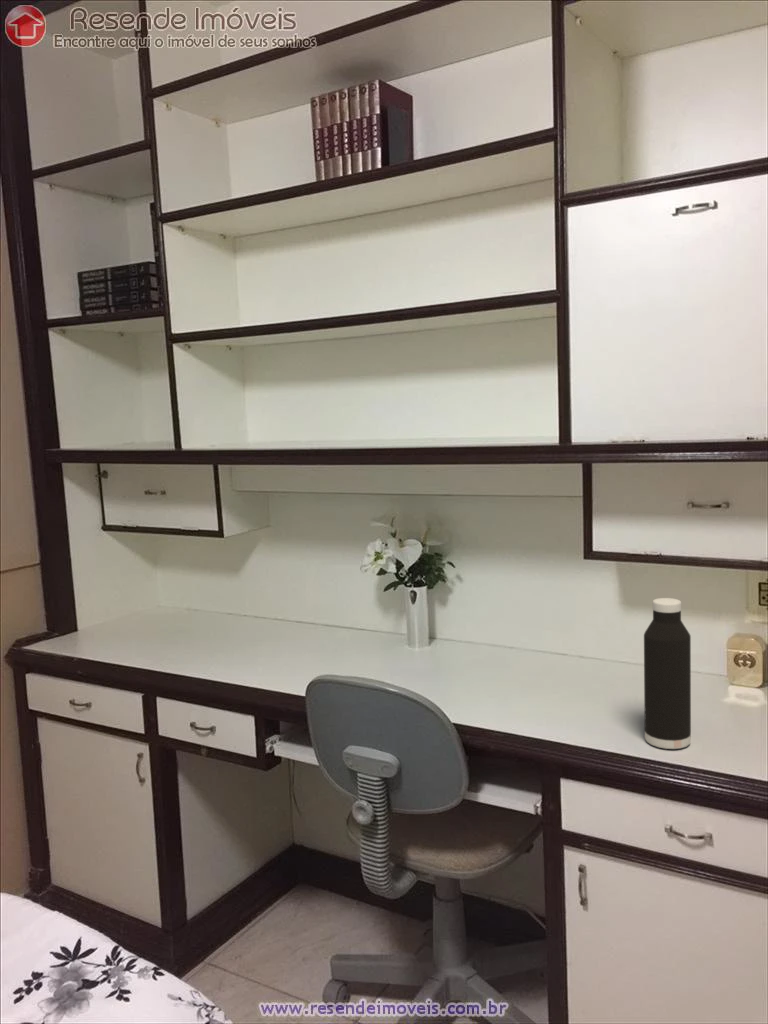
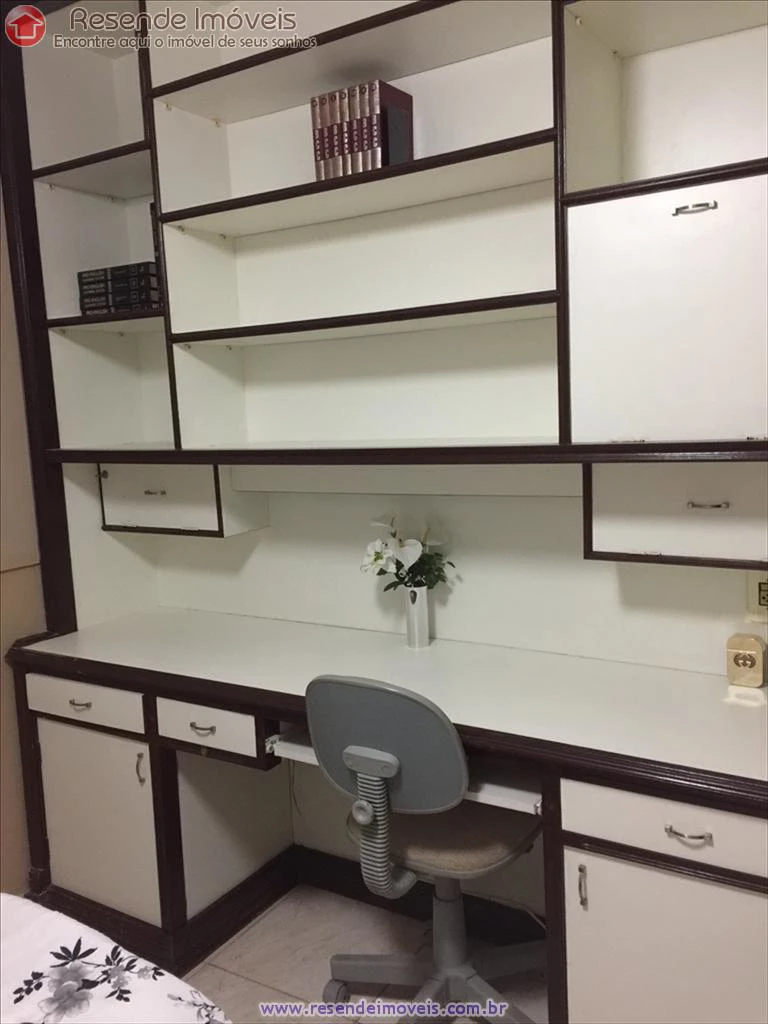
- water bottle [643,597,692,750]
